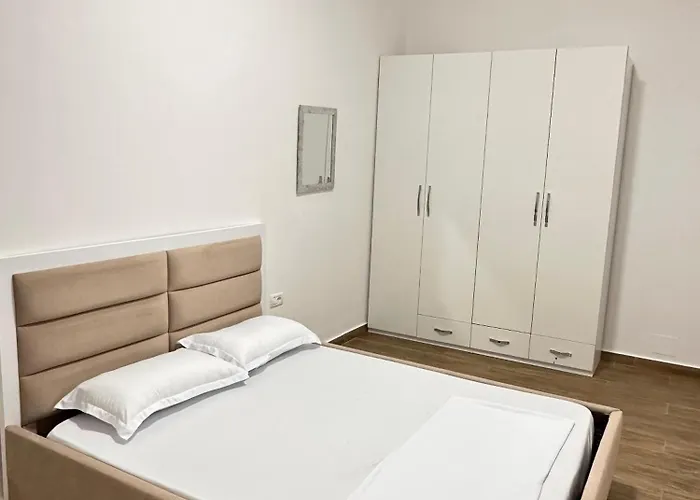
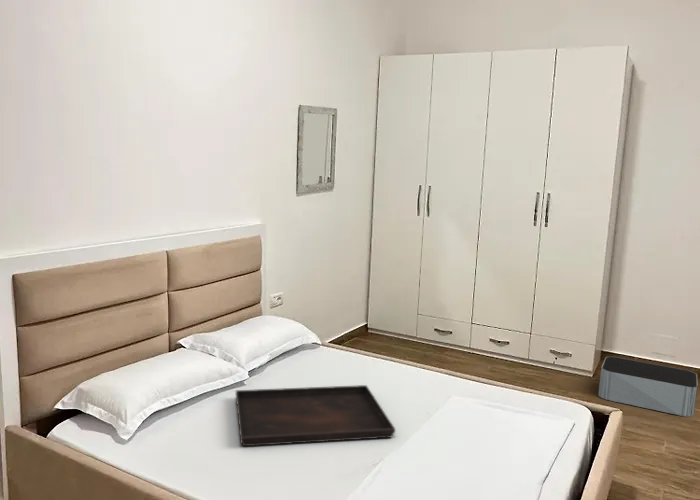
+ storage bin [597,356,699,417]
+ serving tray [235,384,396,447]
